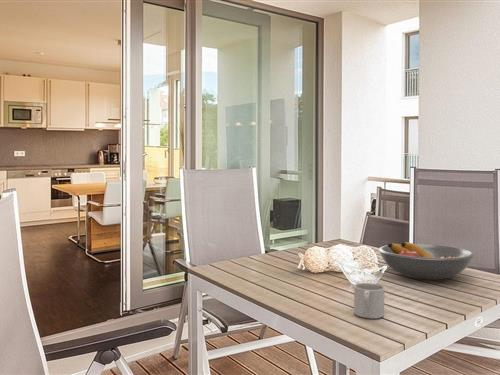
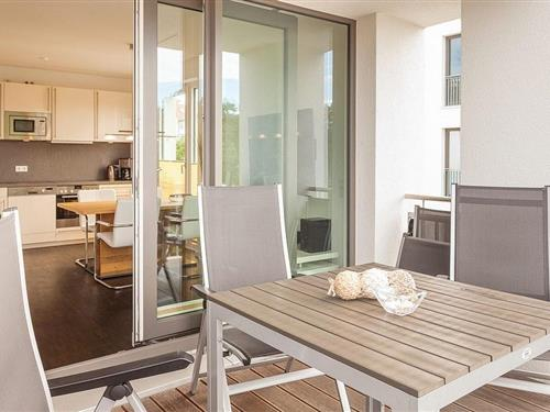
- fruit bowl [377,241,476,280]
- mug [353,282,386,319]
